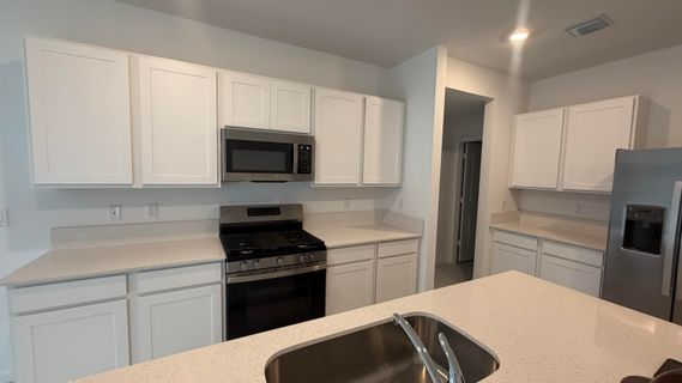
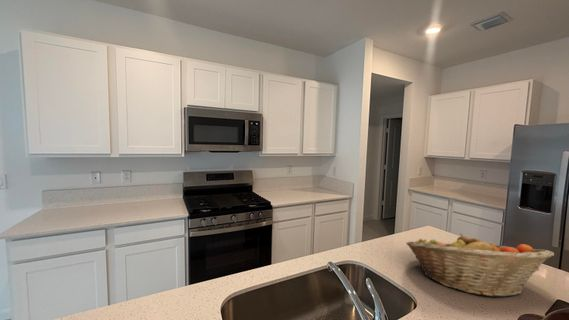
+ fruit basket [405,232,555,298]
